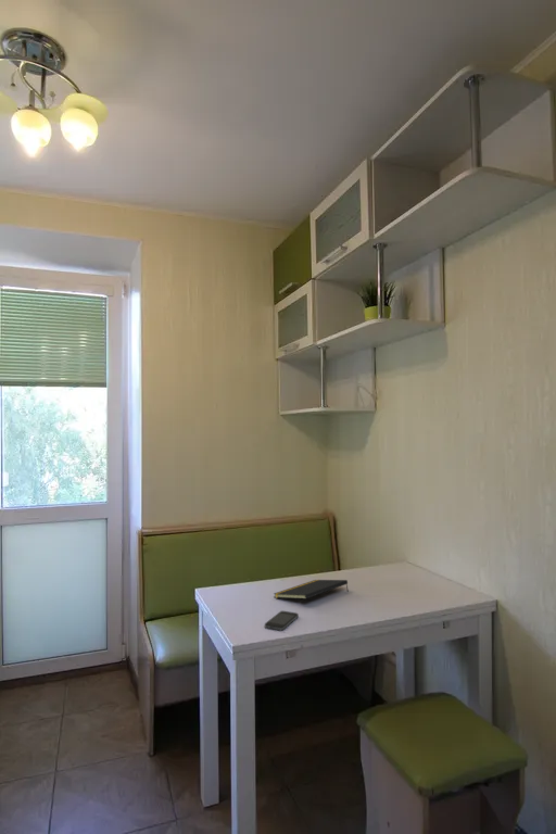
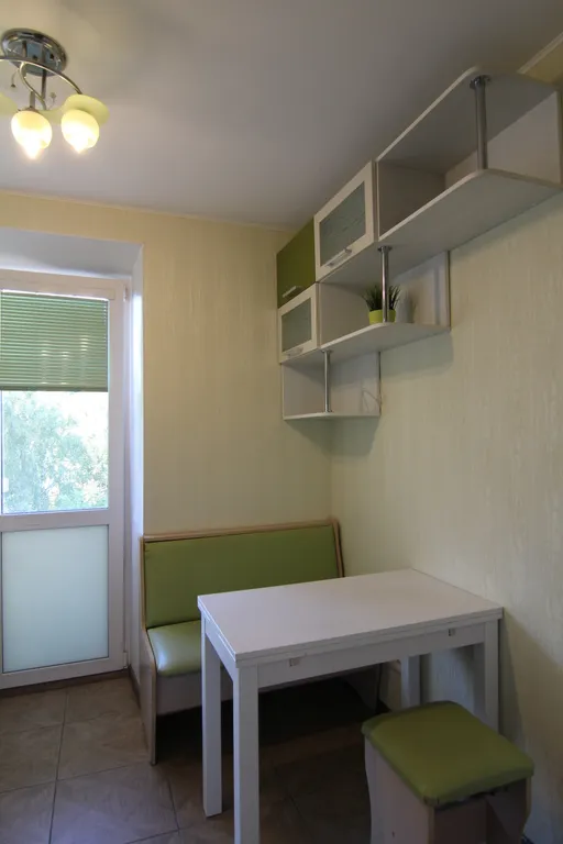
- smartphone [264,610,300,632]
- notepad [273,579,350,601]
